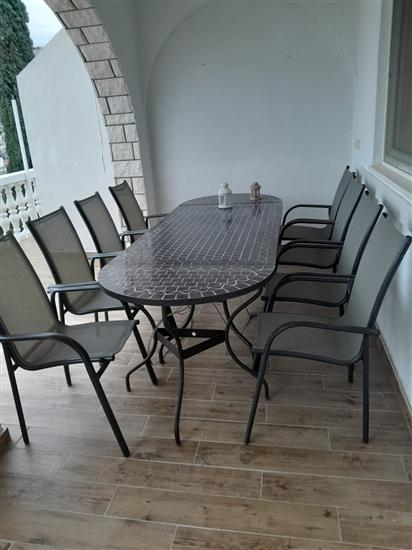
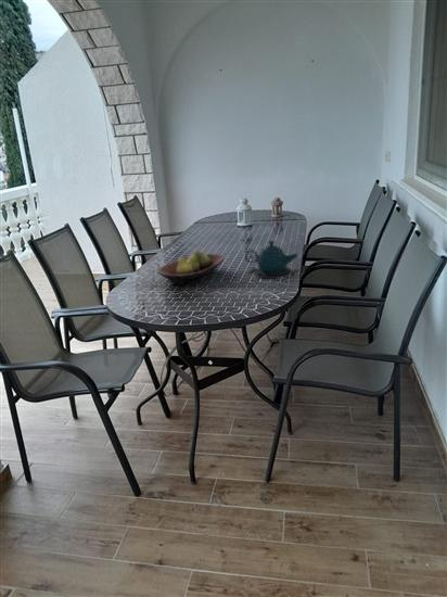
+ teapot [244,240,301,280]
+ fruit bowl [156,250,226,285]
